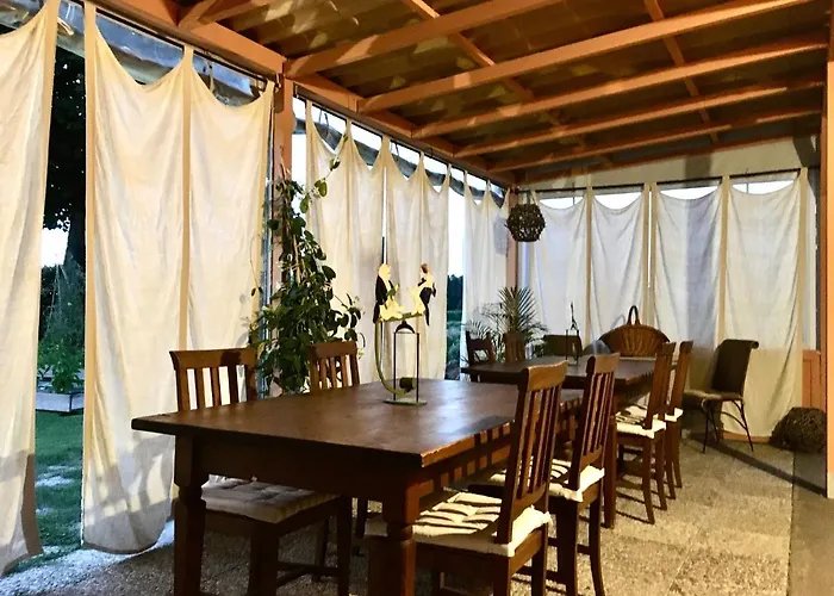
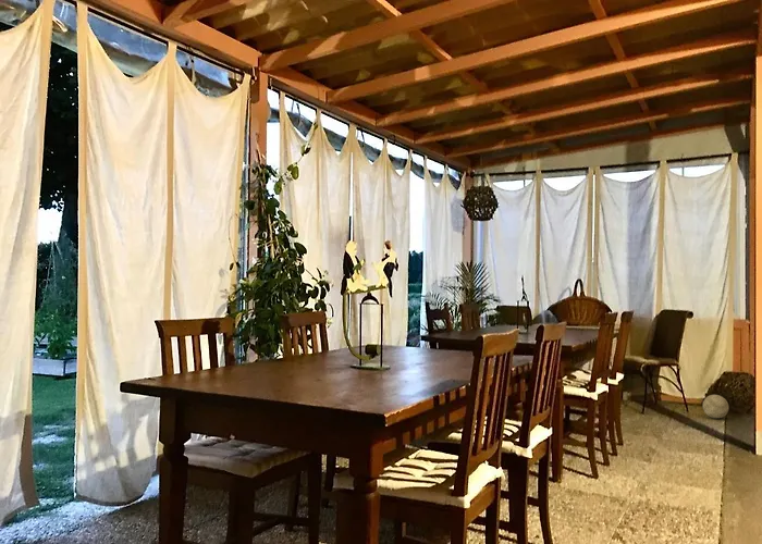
+ decorative ball [702,394,729,419]
